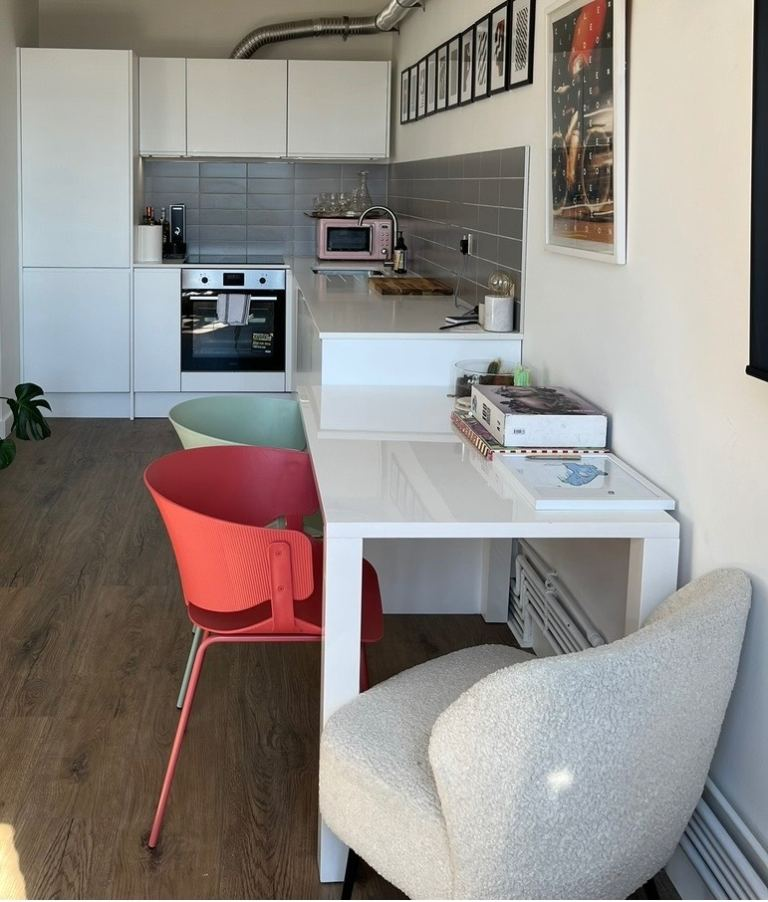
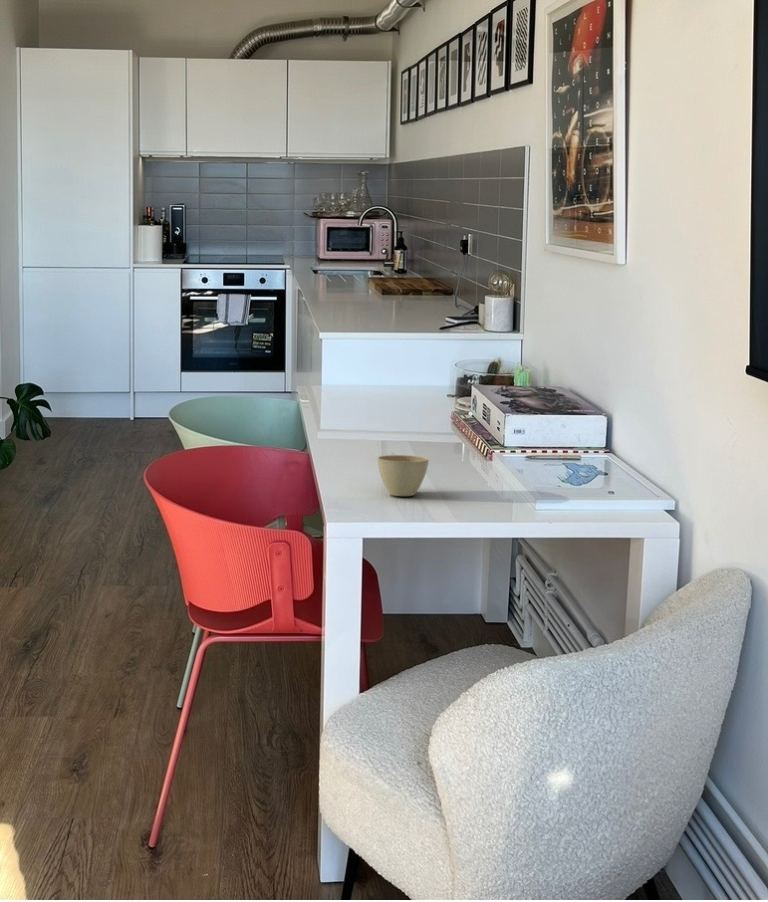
+ flower pot [376,454,430,497]
